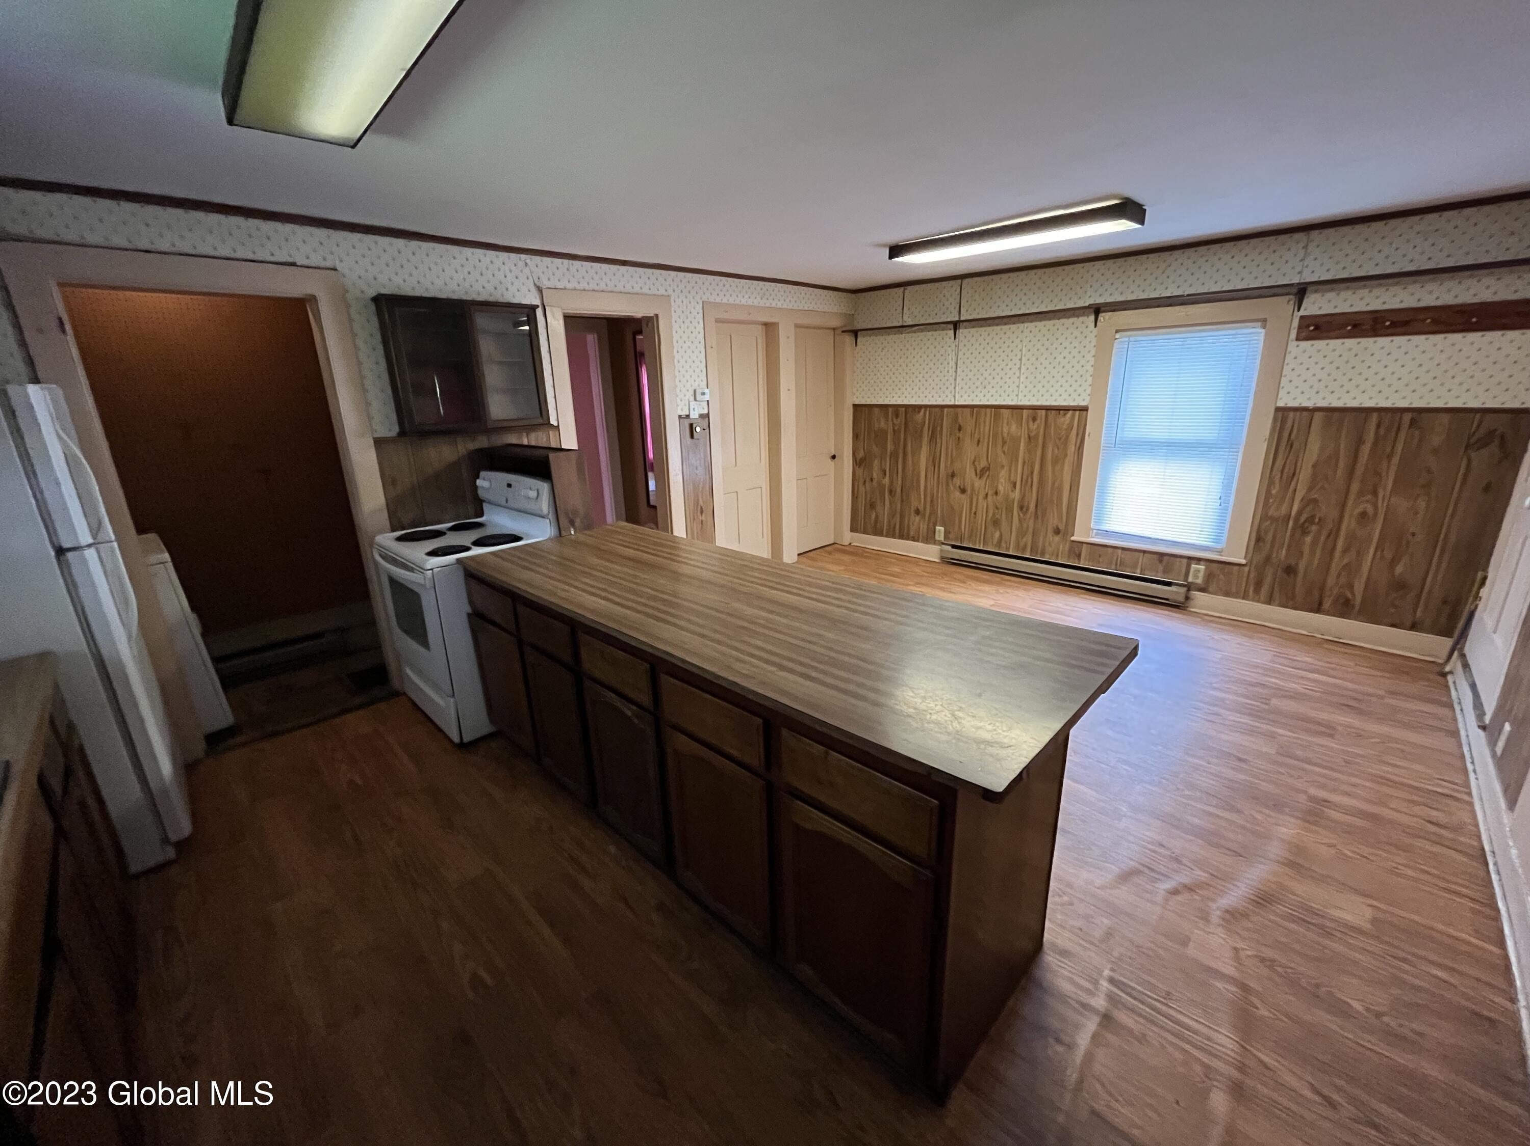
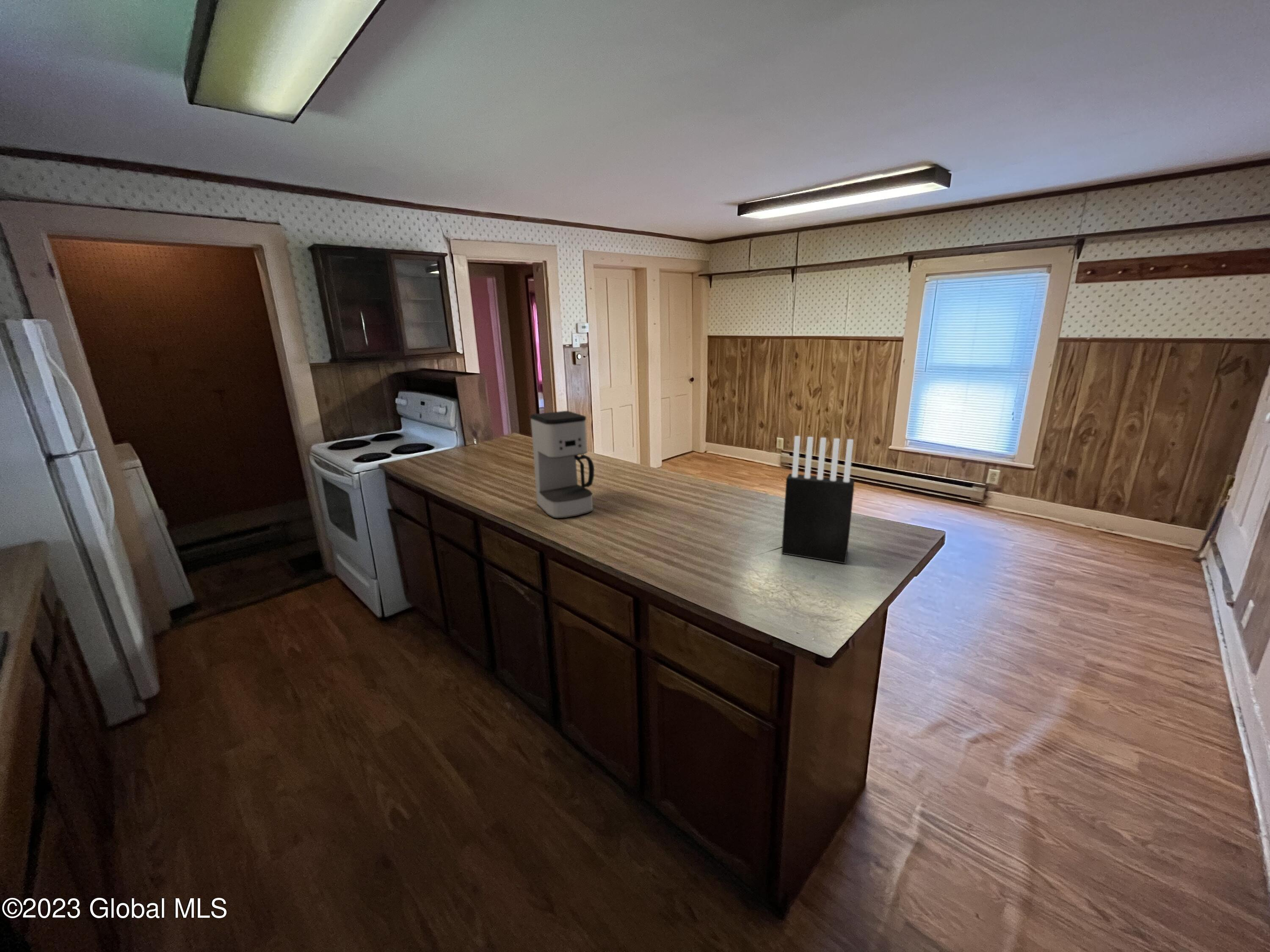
+ coffee maker [530,410,595,519]
+ knife block [781,435,855,564]
